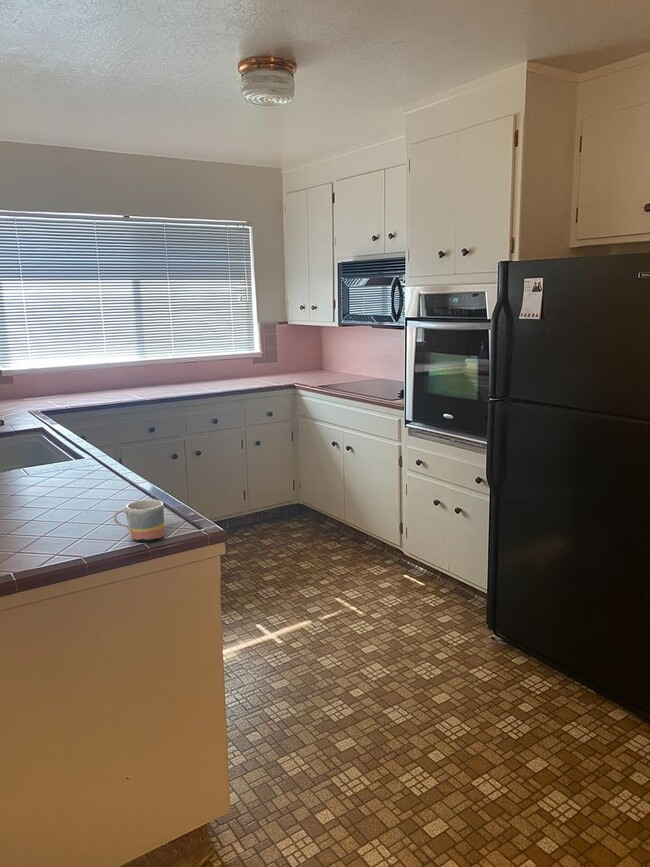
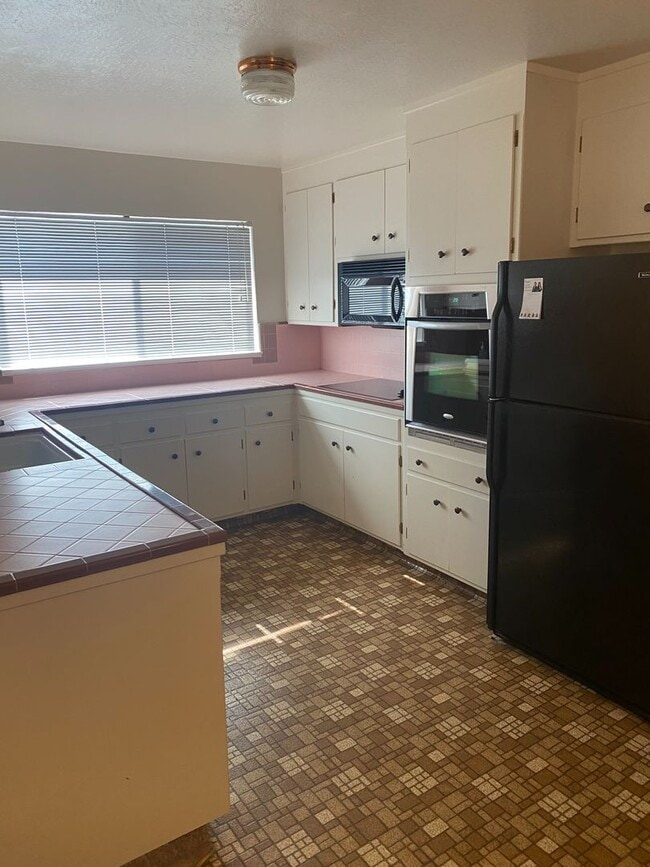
- mug [112,498,166,543]
